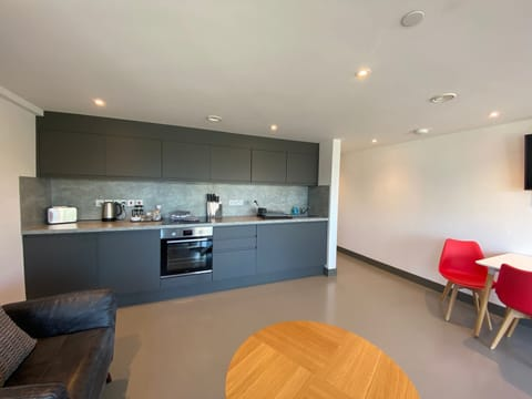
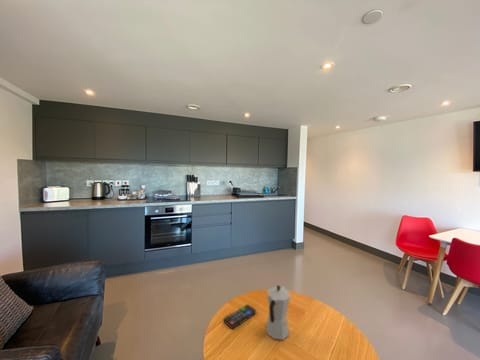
+ moka pot [265,284,291,341]
+ remote control [223,303,257,330]
